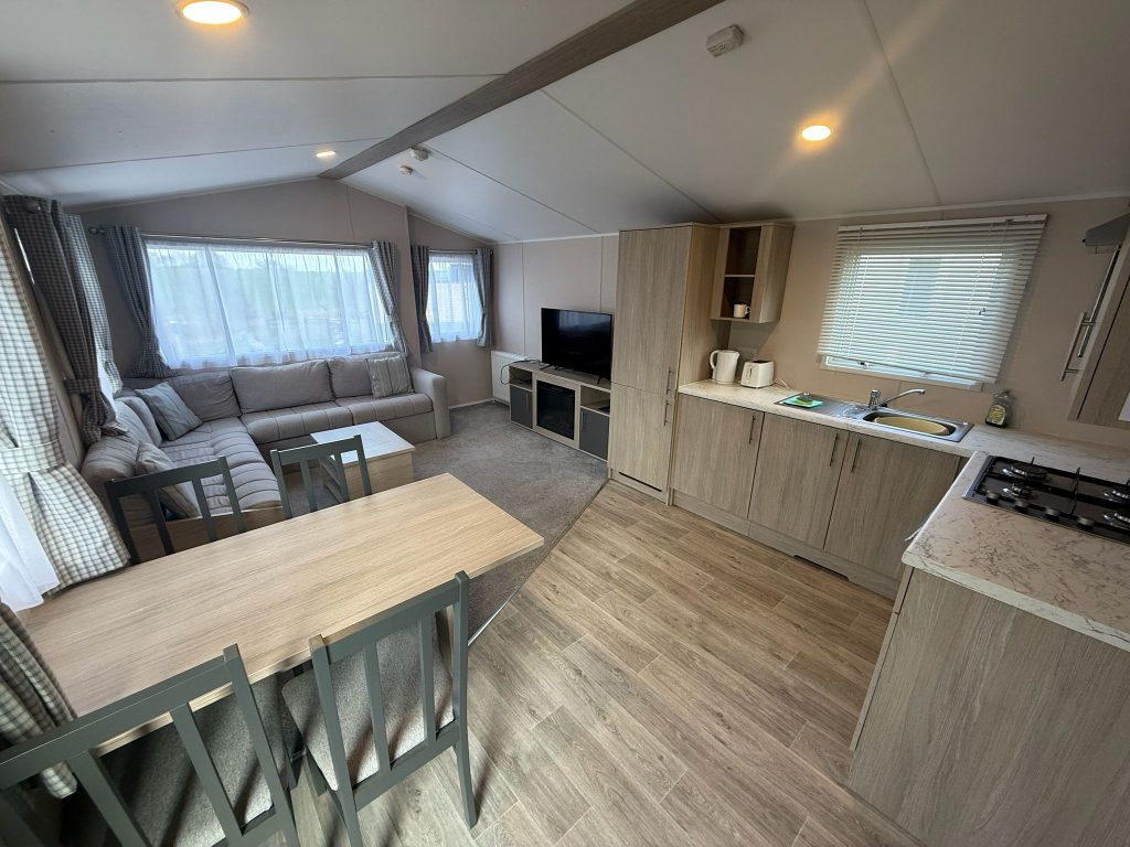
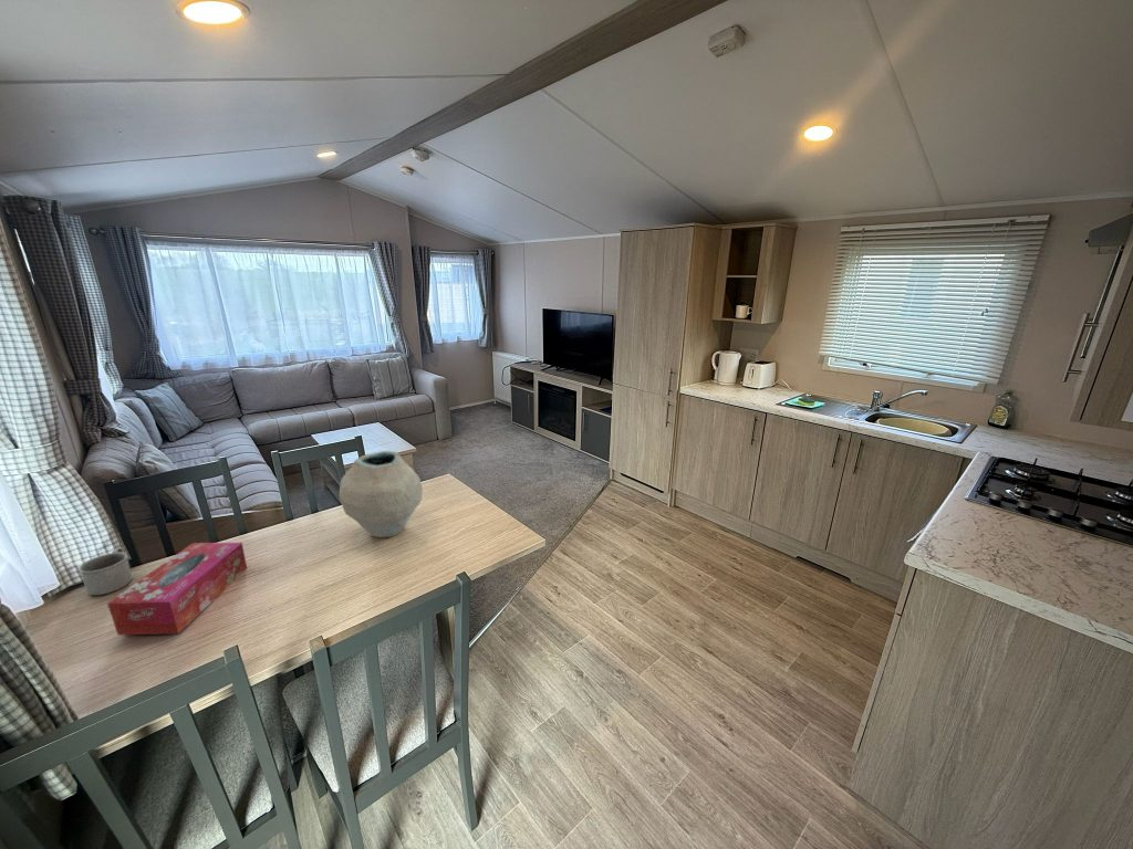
+ mug [77,547,134,596]
+ vase [339,450,424,538]
+ tissue box [106,542,248,637]
